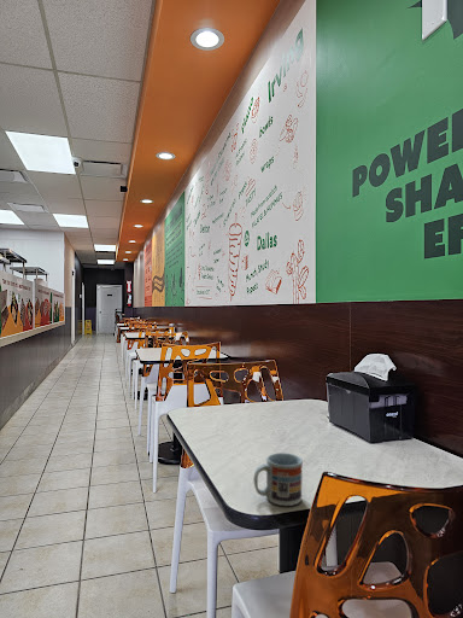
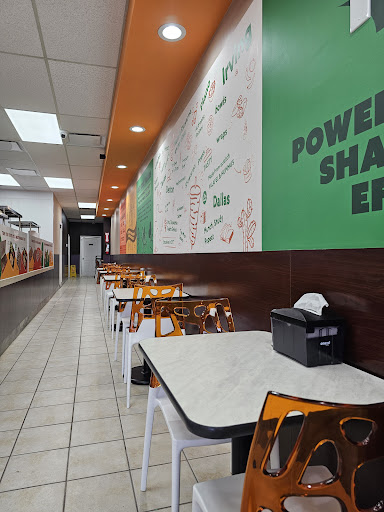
- cup [252,451,304,507]
